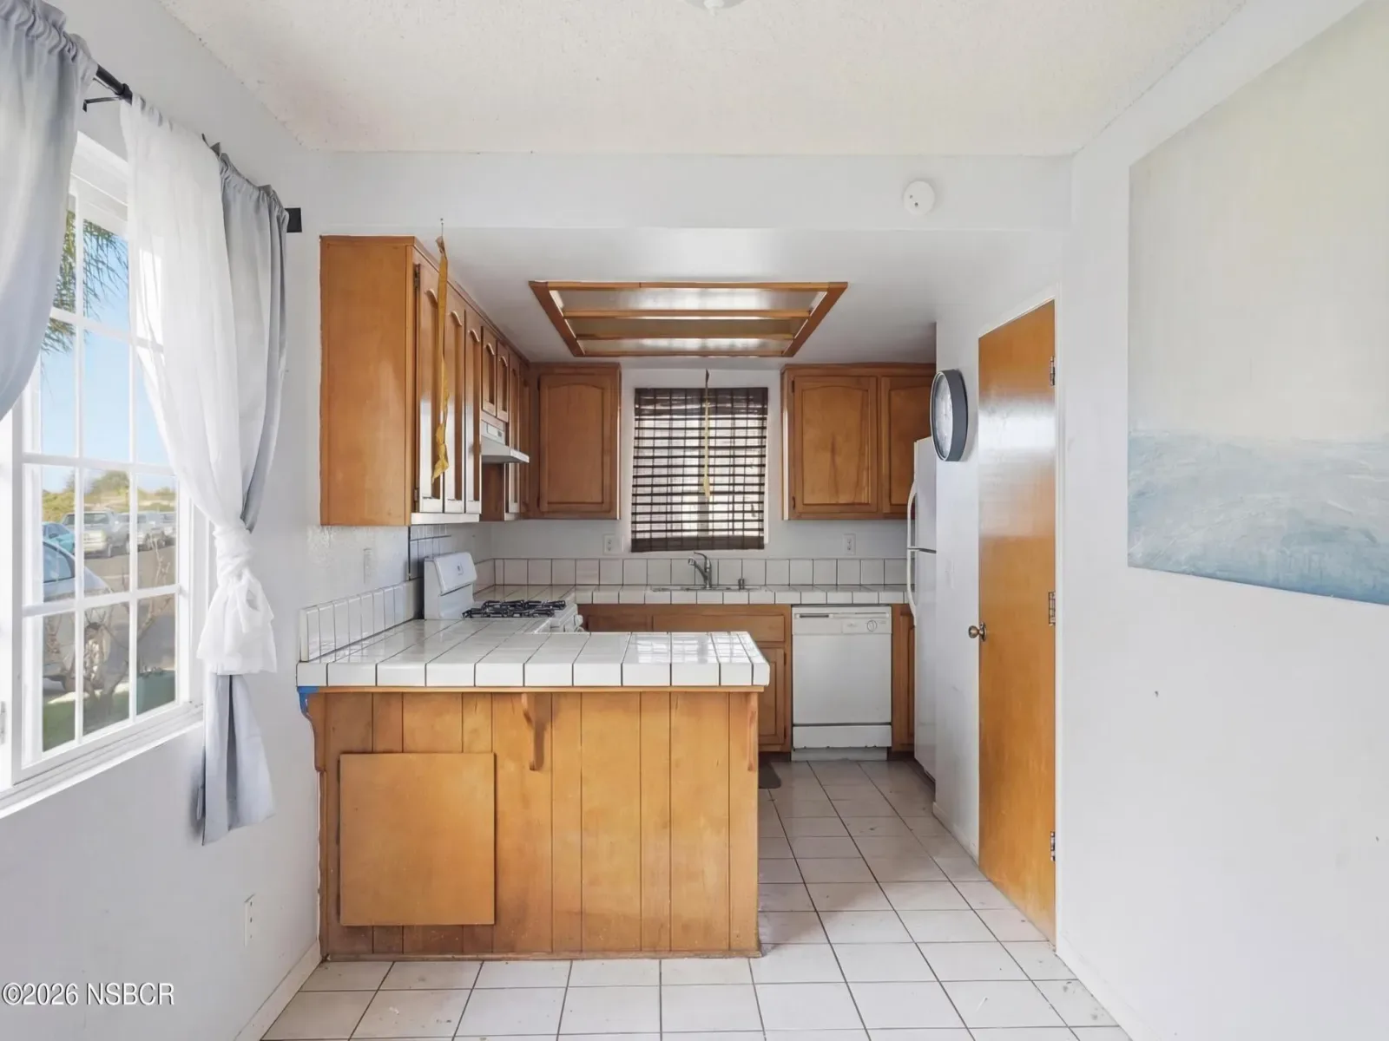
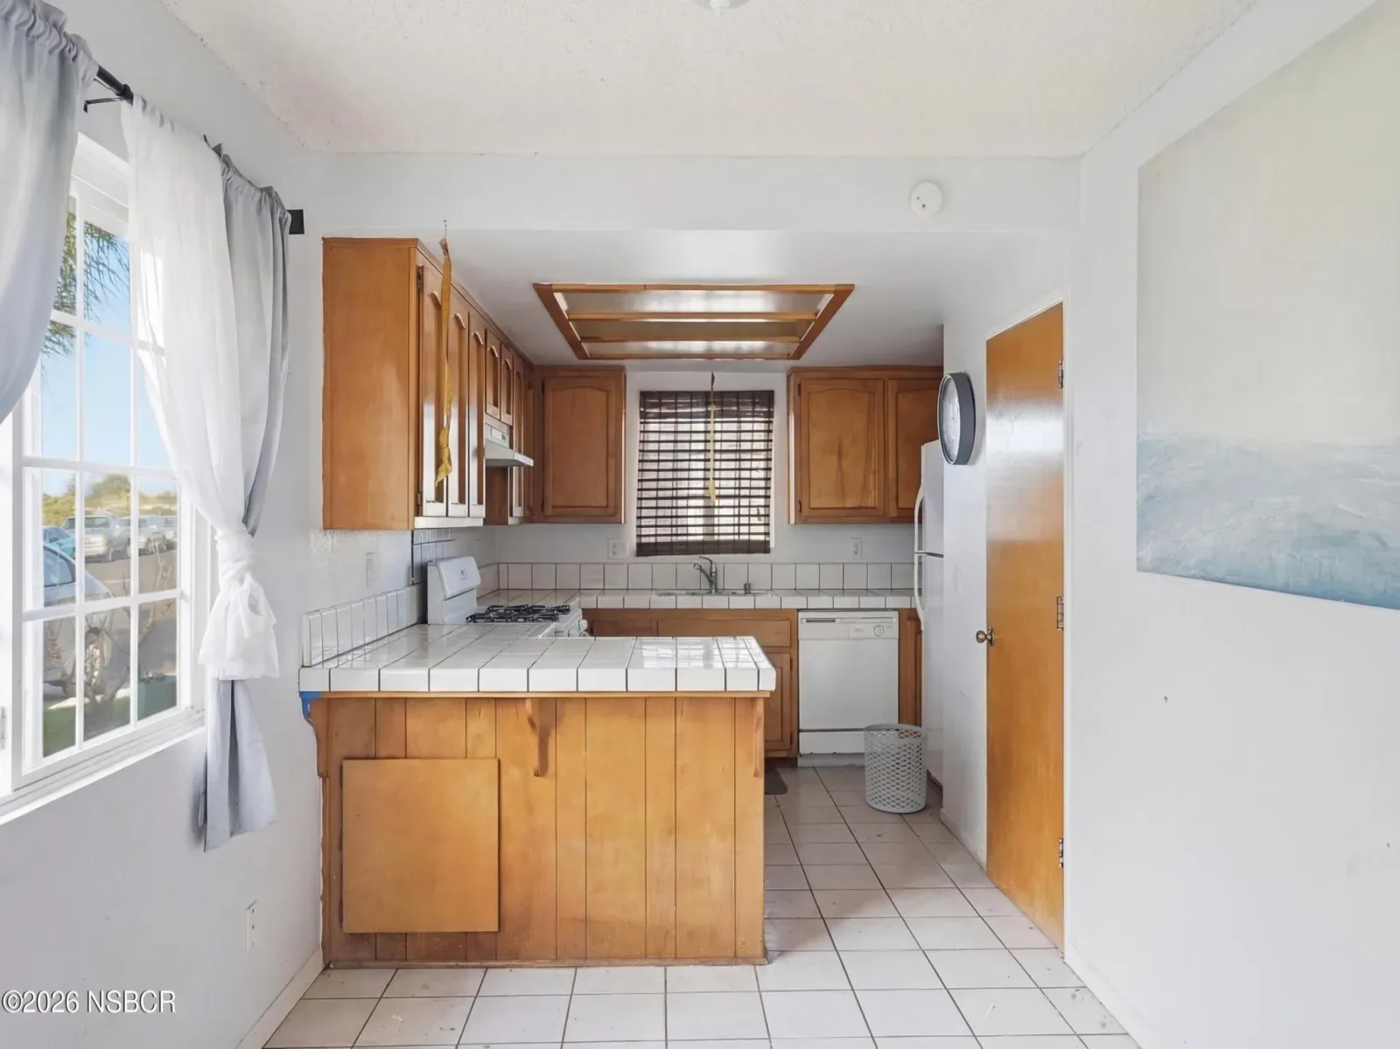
+ waste bin [863,722,929,814]
